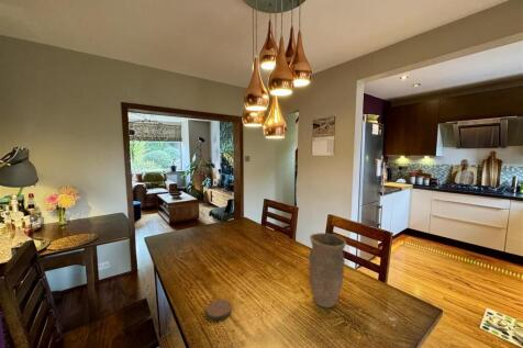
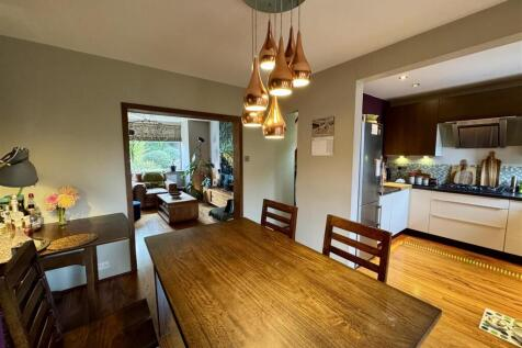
- coaster [205,299,233,321]
- vase [307,232,347,308]
